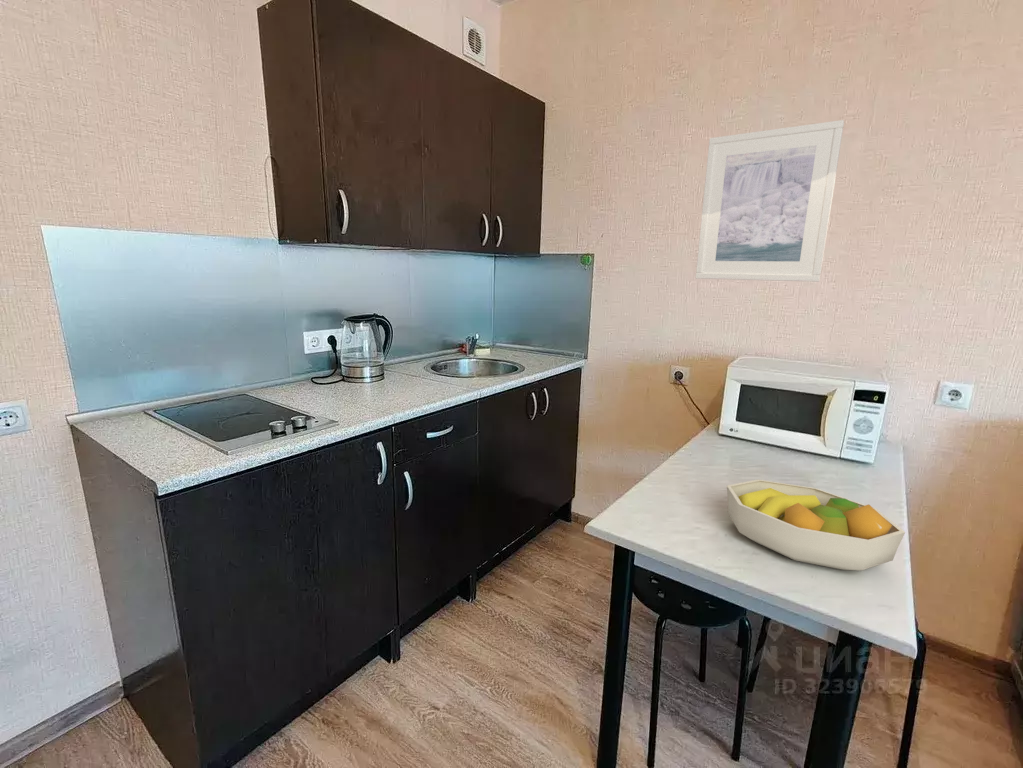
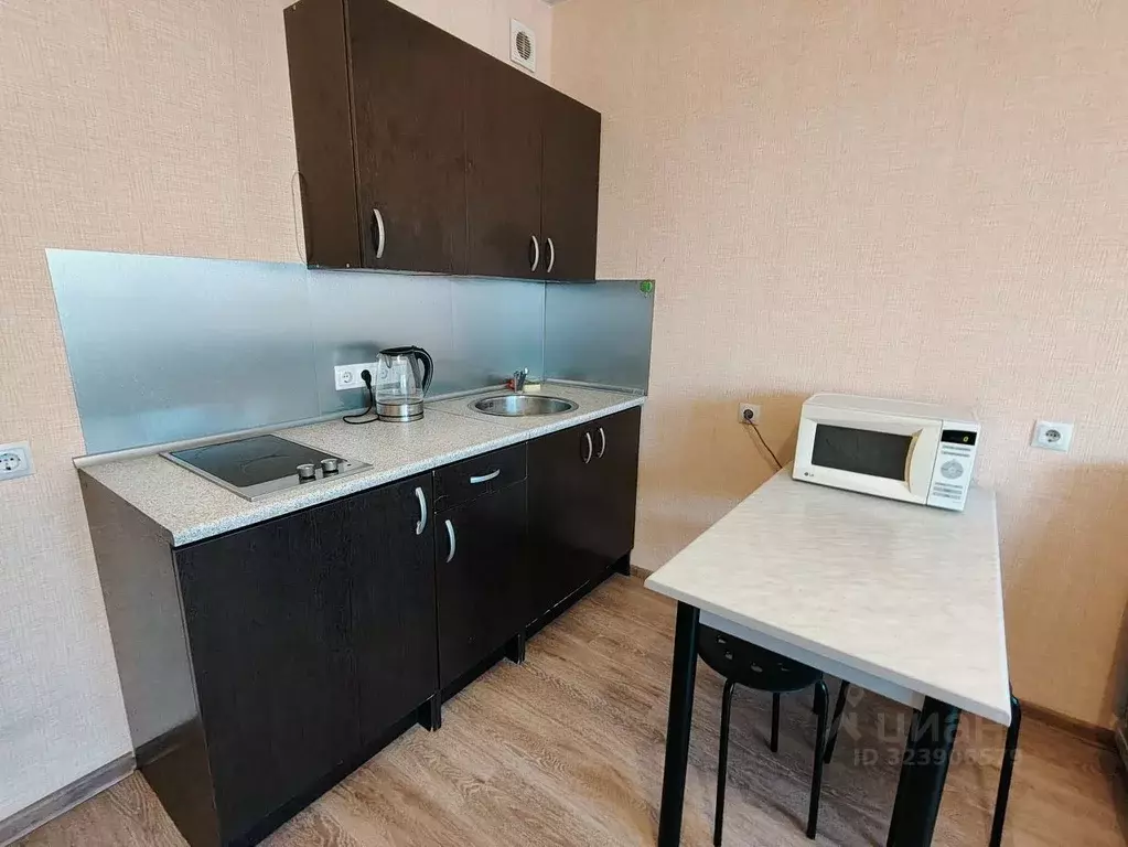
- fruit bowl [726,479,906,571]
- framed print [695,119,845,283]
